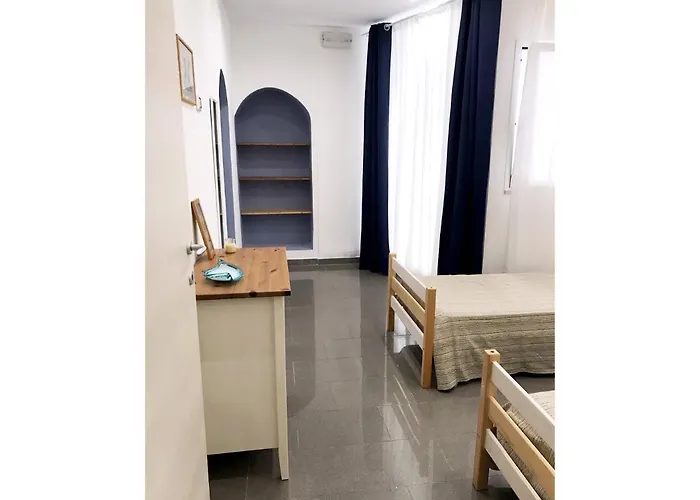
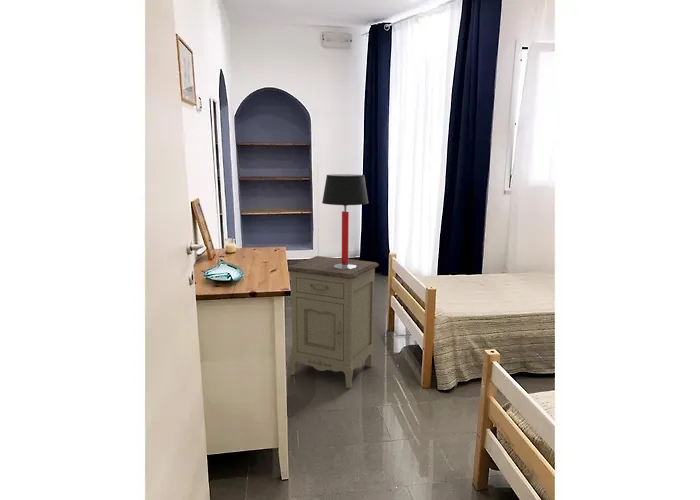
+ nightstand [287,255,380,389]
+ table lamp [321,174,370,269]
